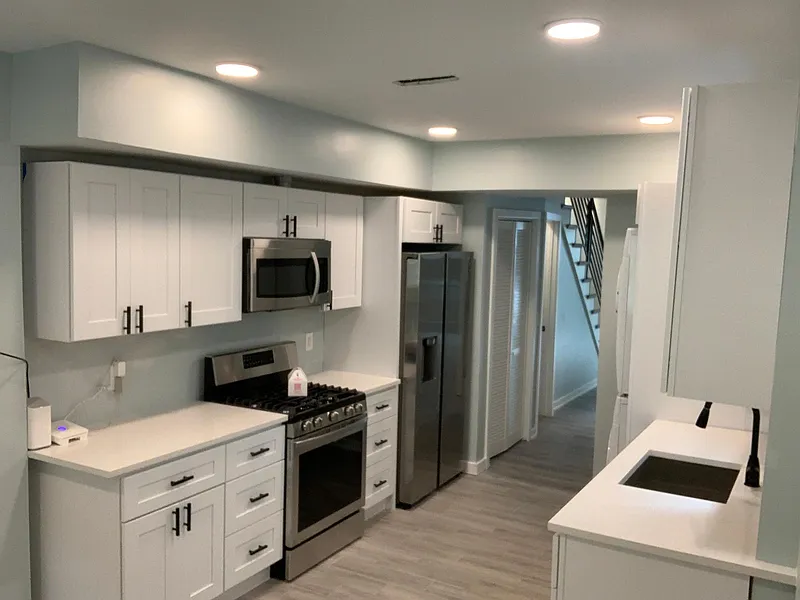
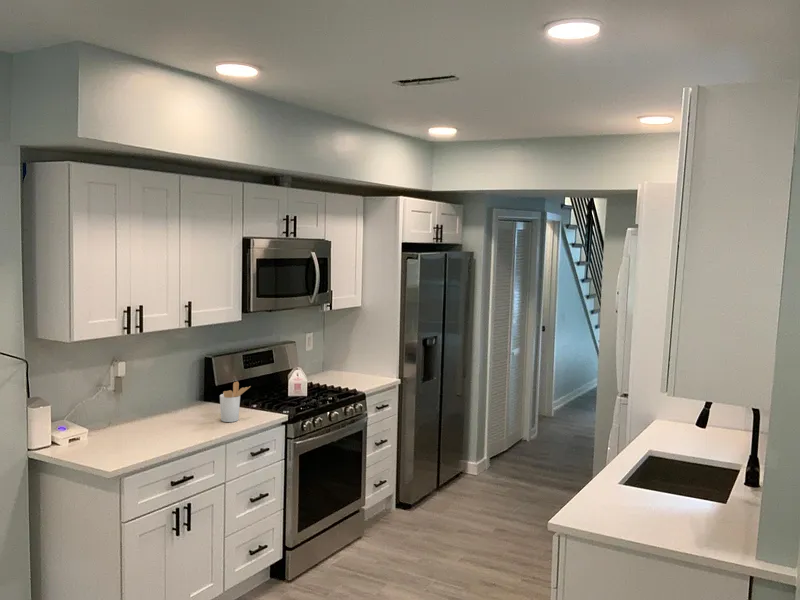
+ utensil holder [219,381,252,423]
